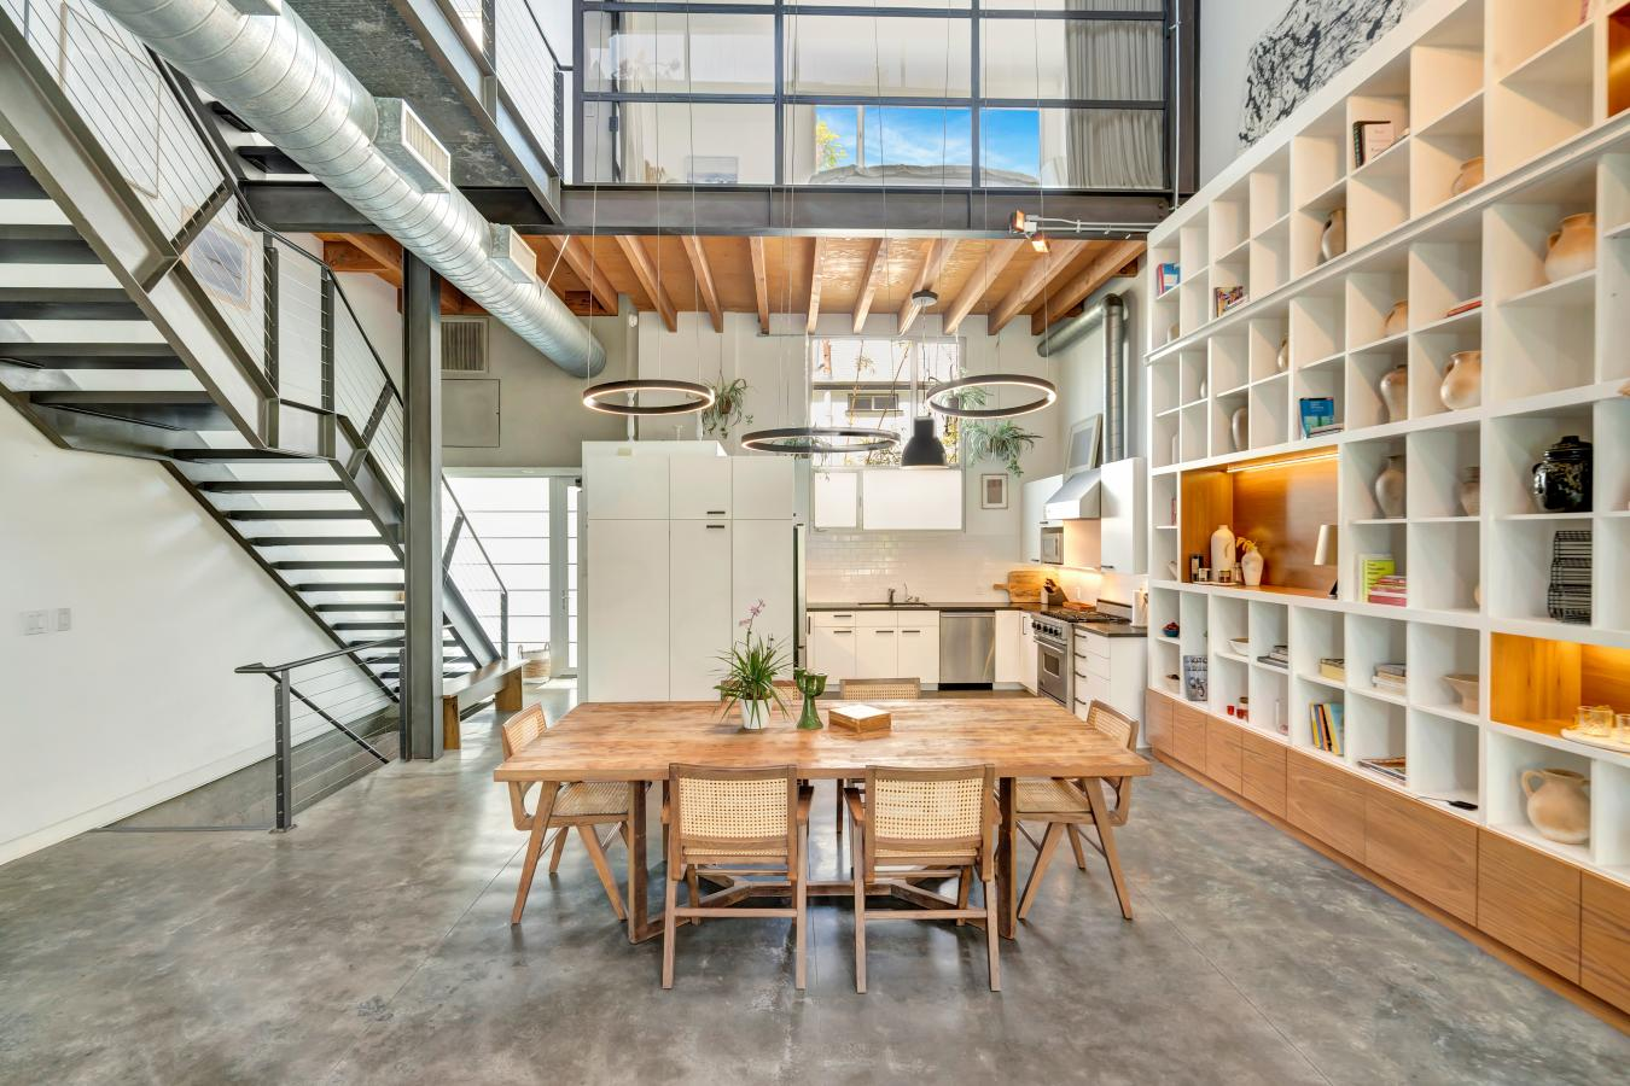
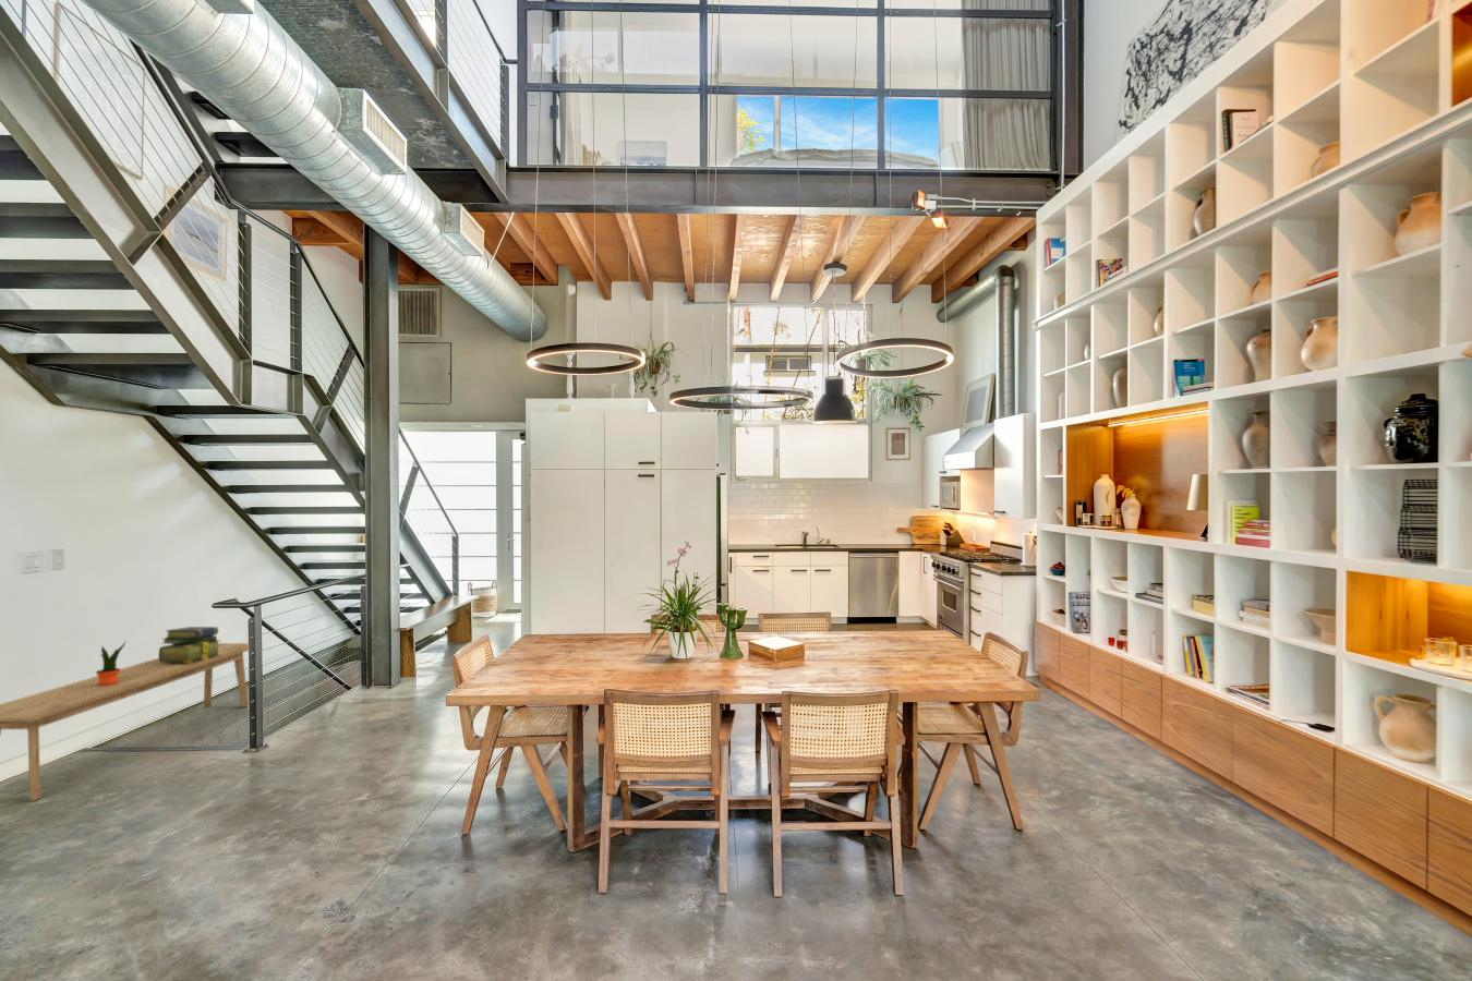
+ potted plant [95,638,127,685]
+ stack of books [157,625,221,662]
+ bench [0,642,250,803]
